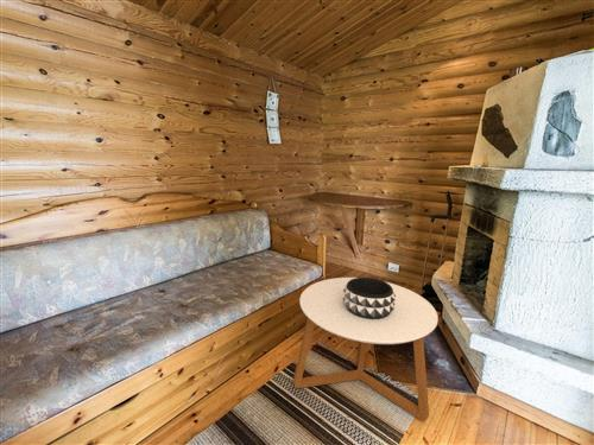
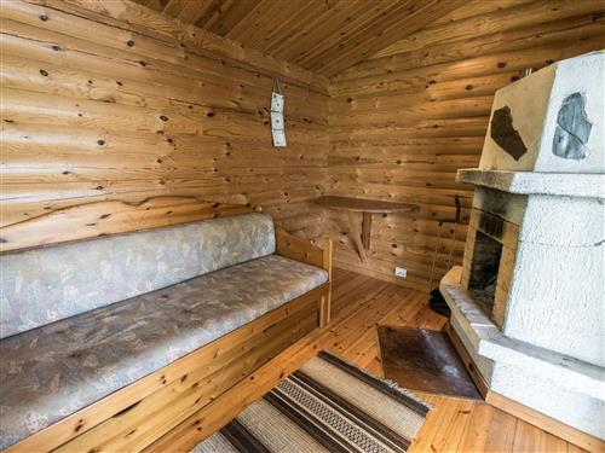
- coffee table [292,276,440,422]
- decorative bowl [342,276,396,319]
